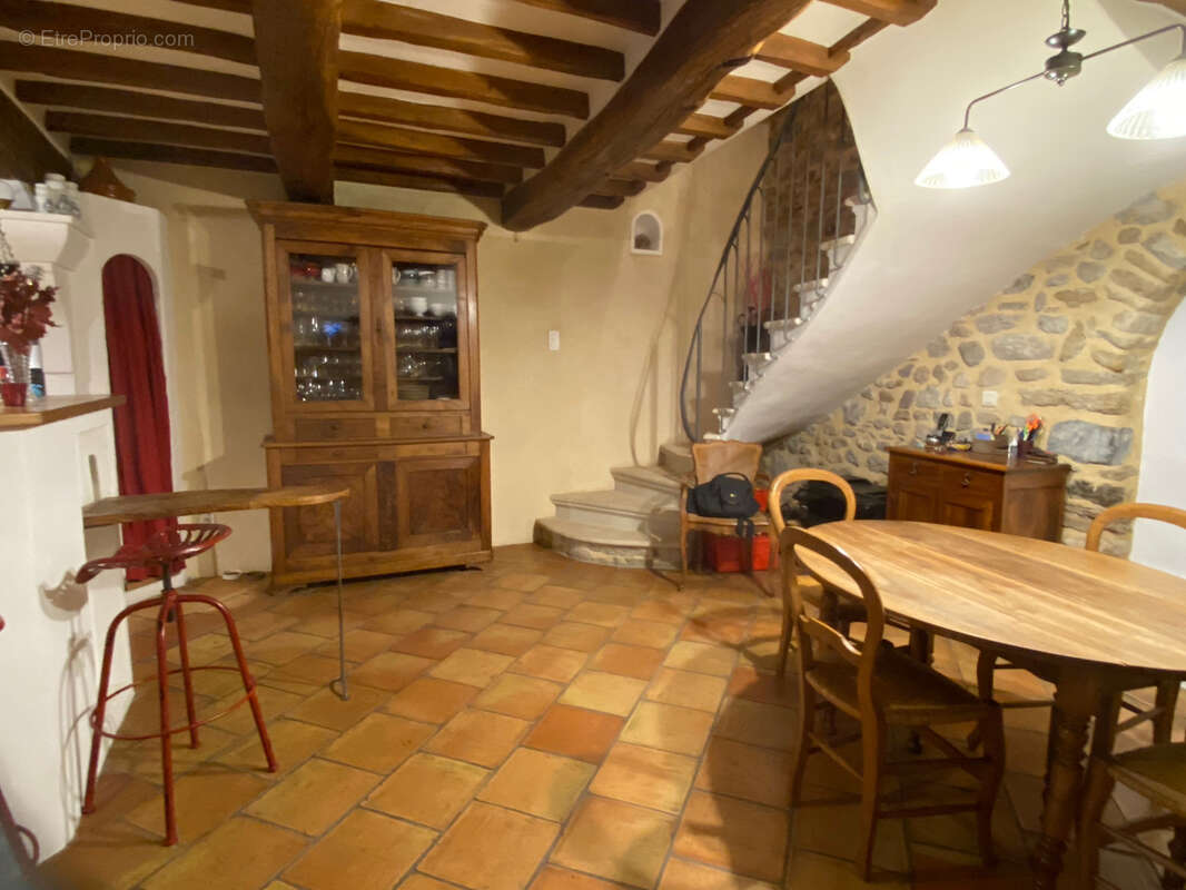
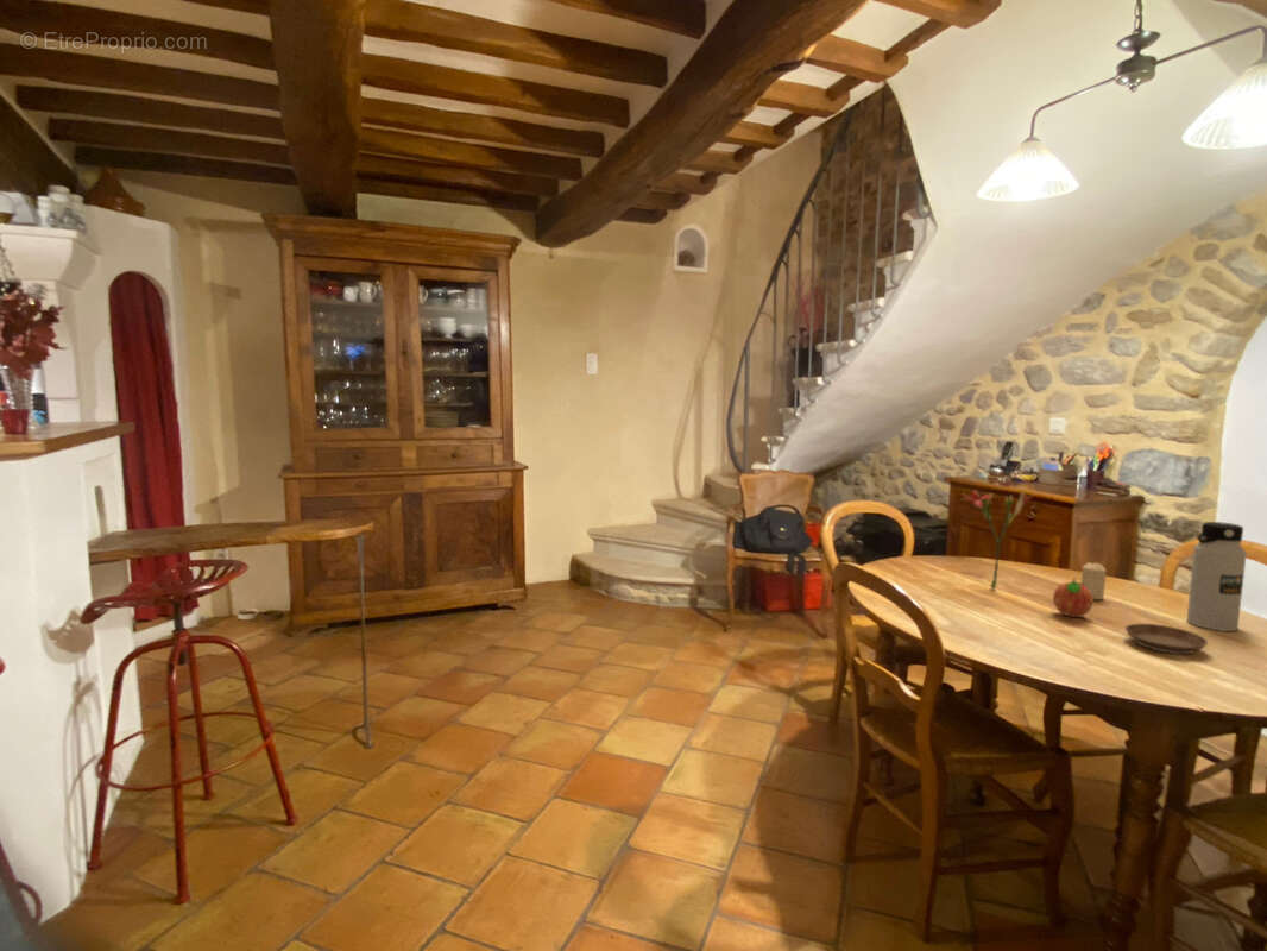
+ flower [958,489,1035,591]
+ water bottle [1186,521,1248,632]
+ fruit [1052,577,1093,618]
+ saucer [1124,623,1209,655]
+ candle [1080,561,1108,600]
